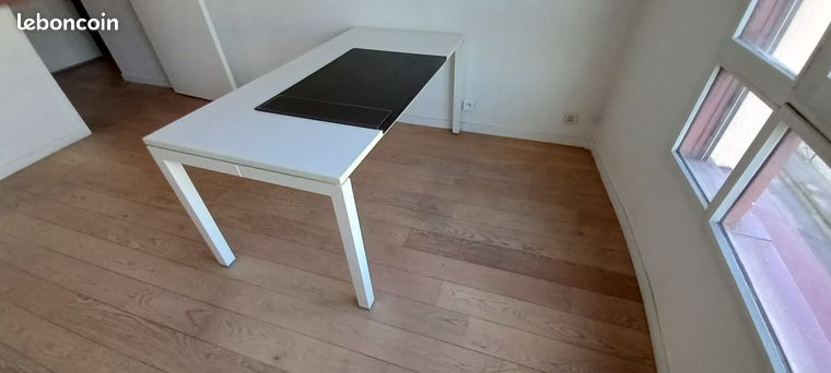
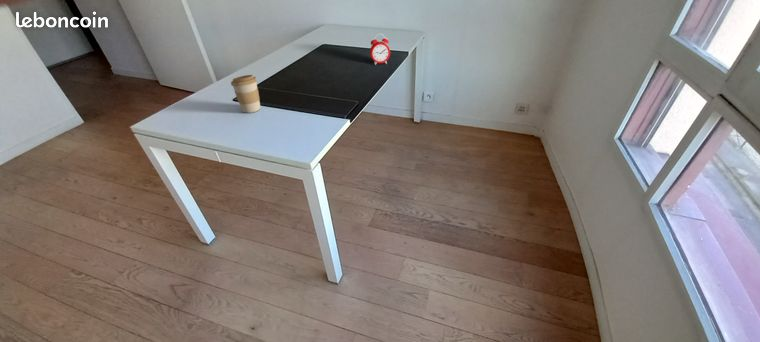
+ alarm clock [369,33,391,66]
+ coffee cup [230,74,262,114]
